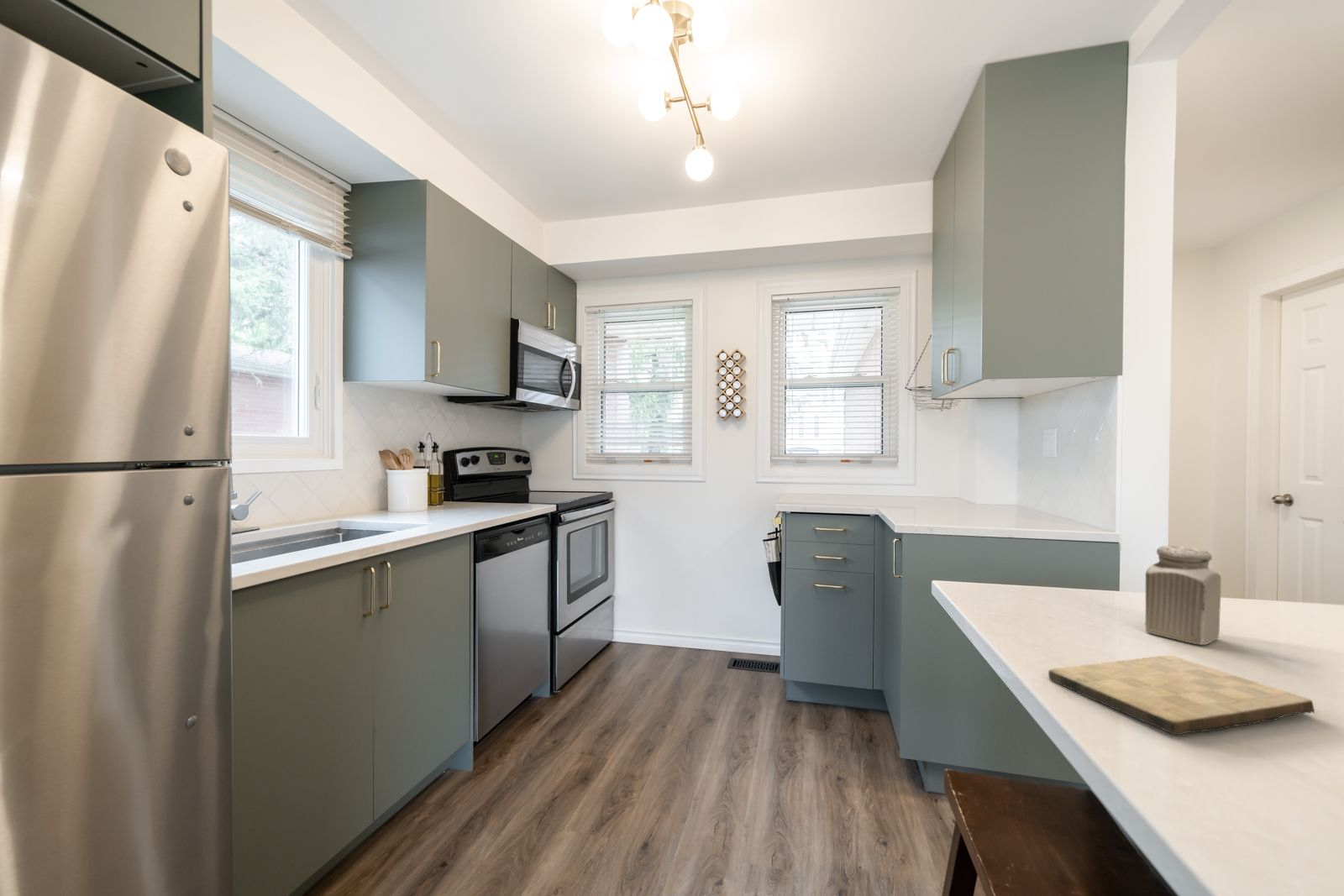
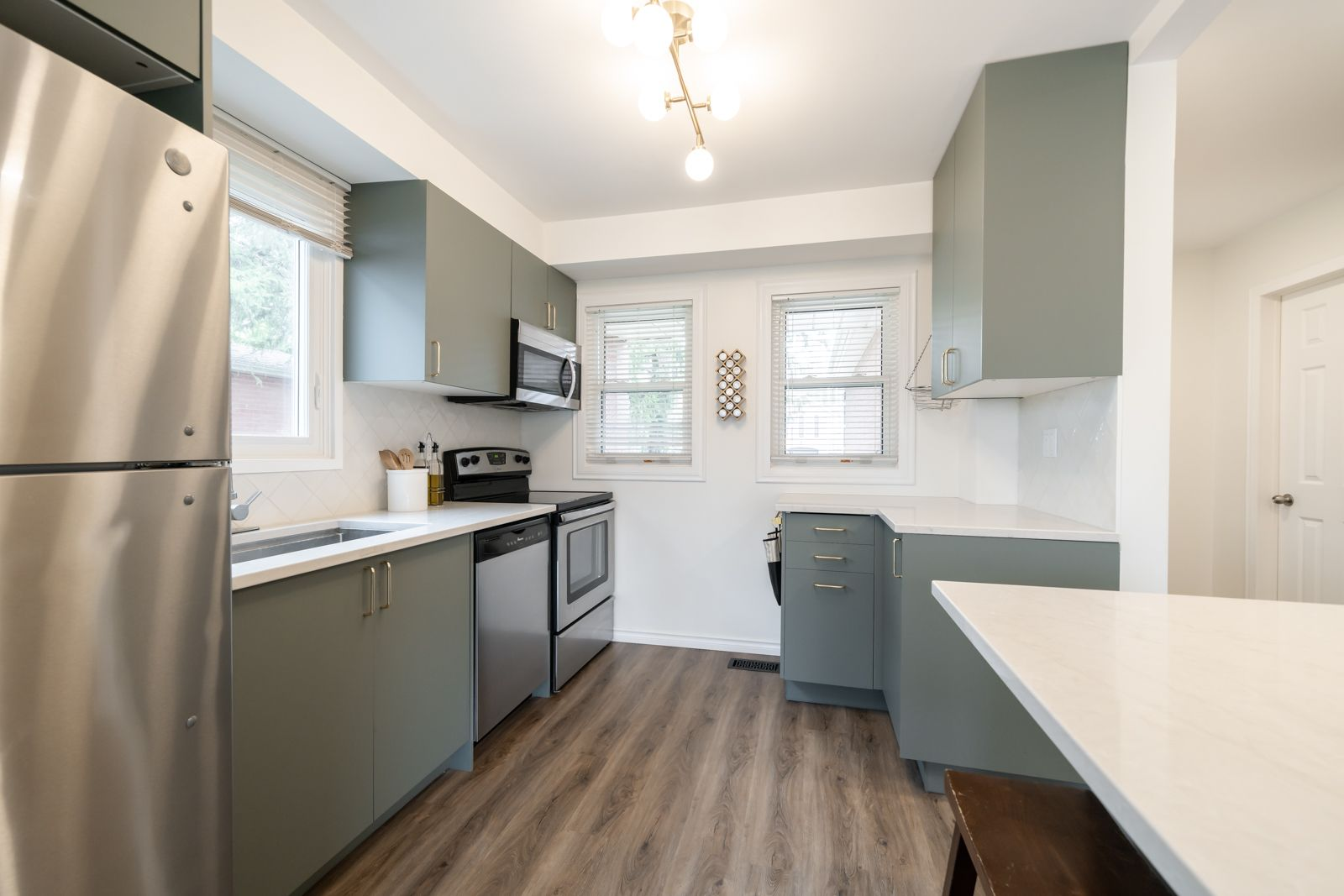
- cutting board [1047,654,1315,736]
- salt shaker [1144,545,1222,646]
